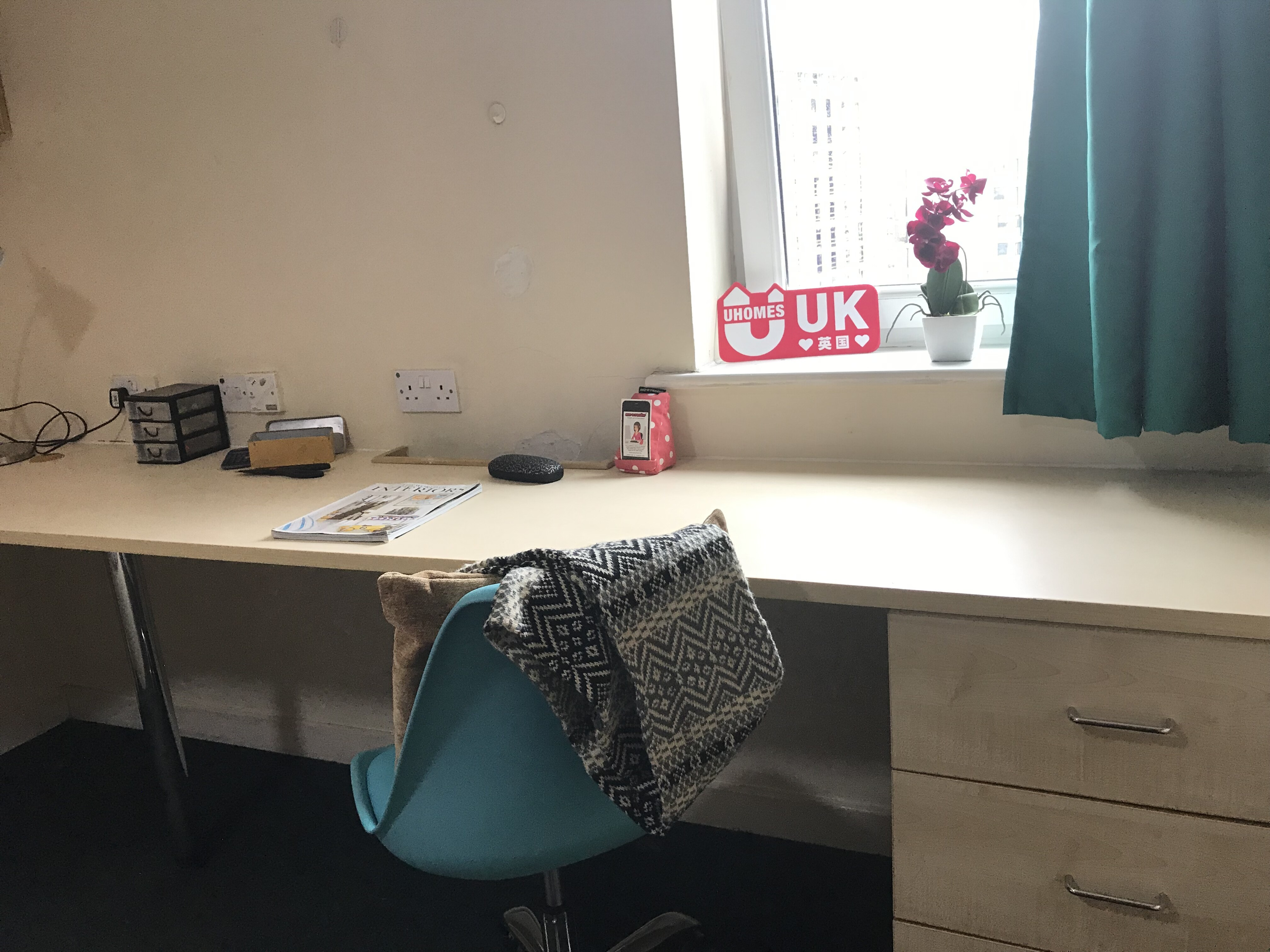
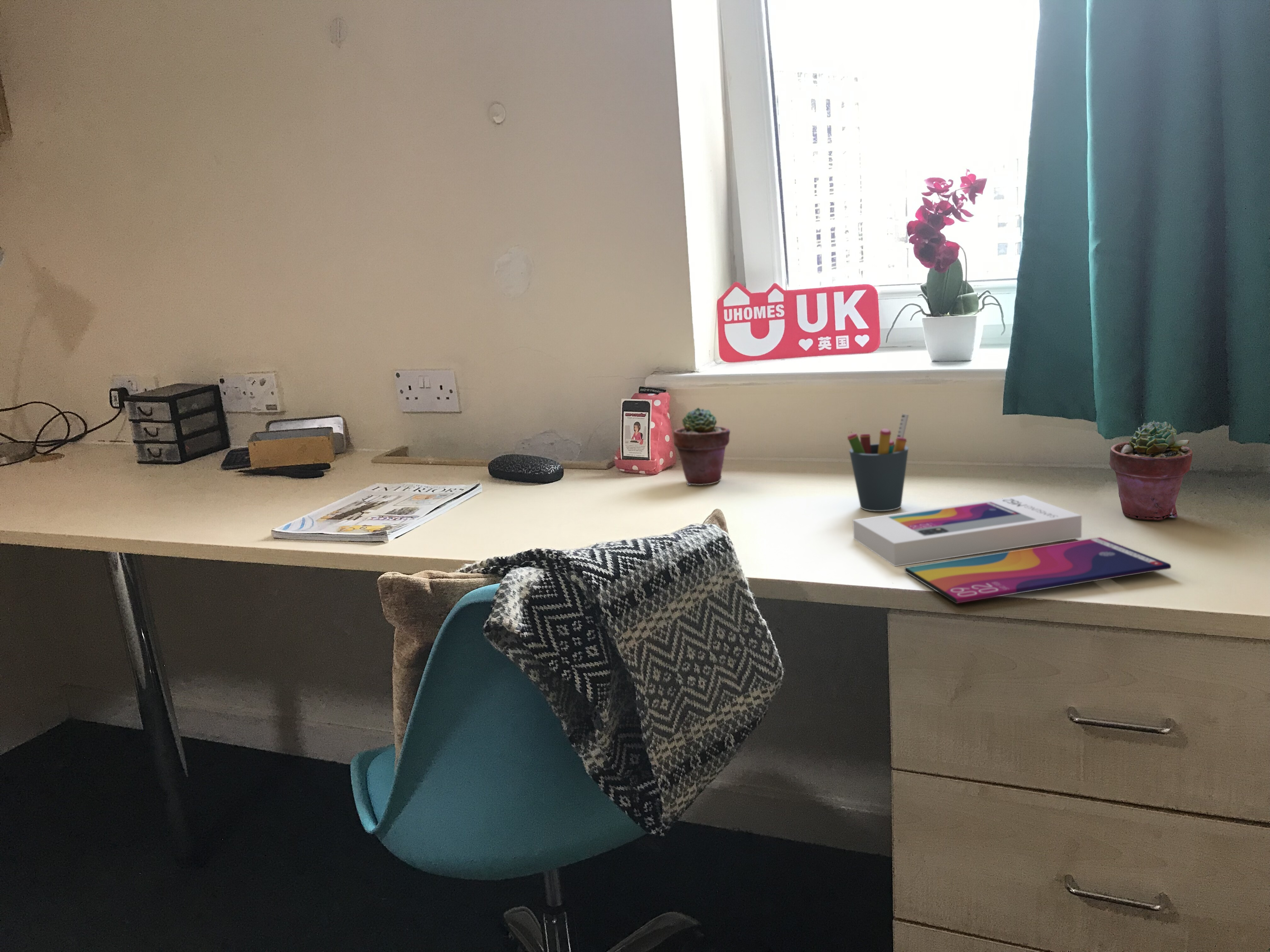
+ pen holder [847,413,909,512]
+ potted succulent [1109,420,1193,520]
+ potted succulent [673,407,730,485]
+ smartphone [853,495,1171,604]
